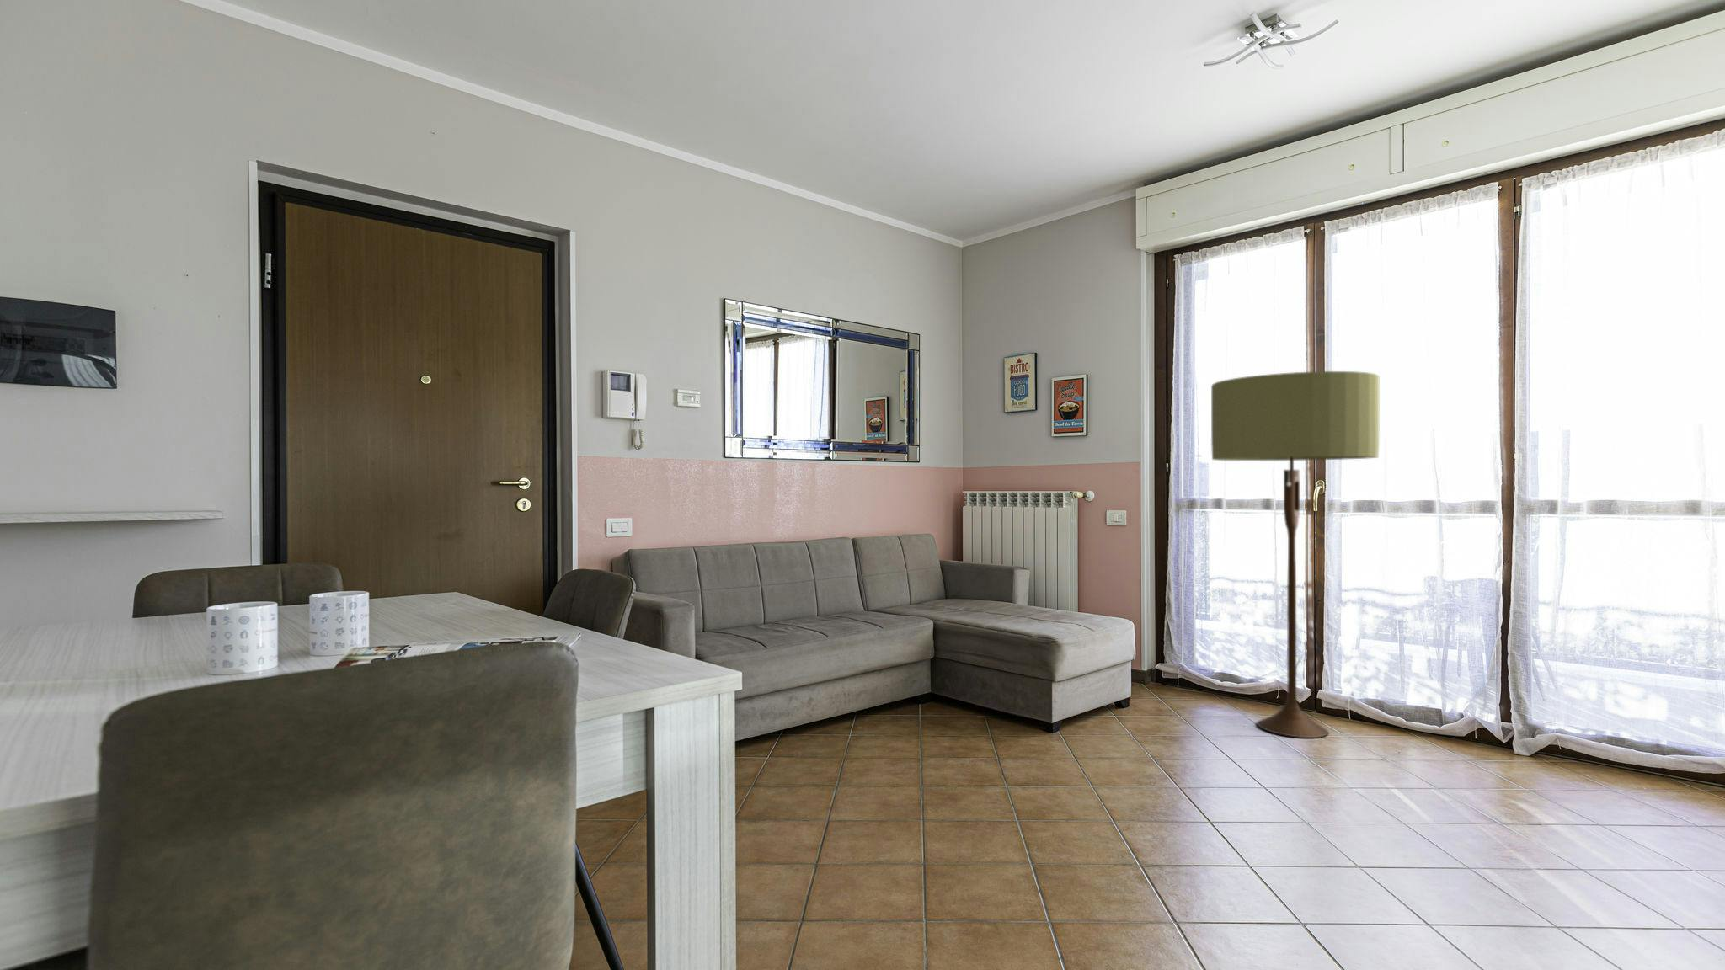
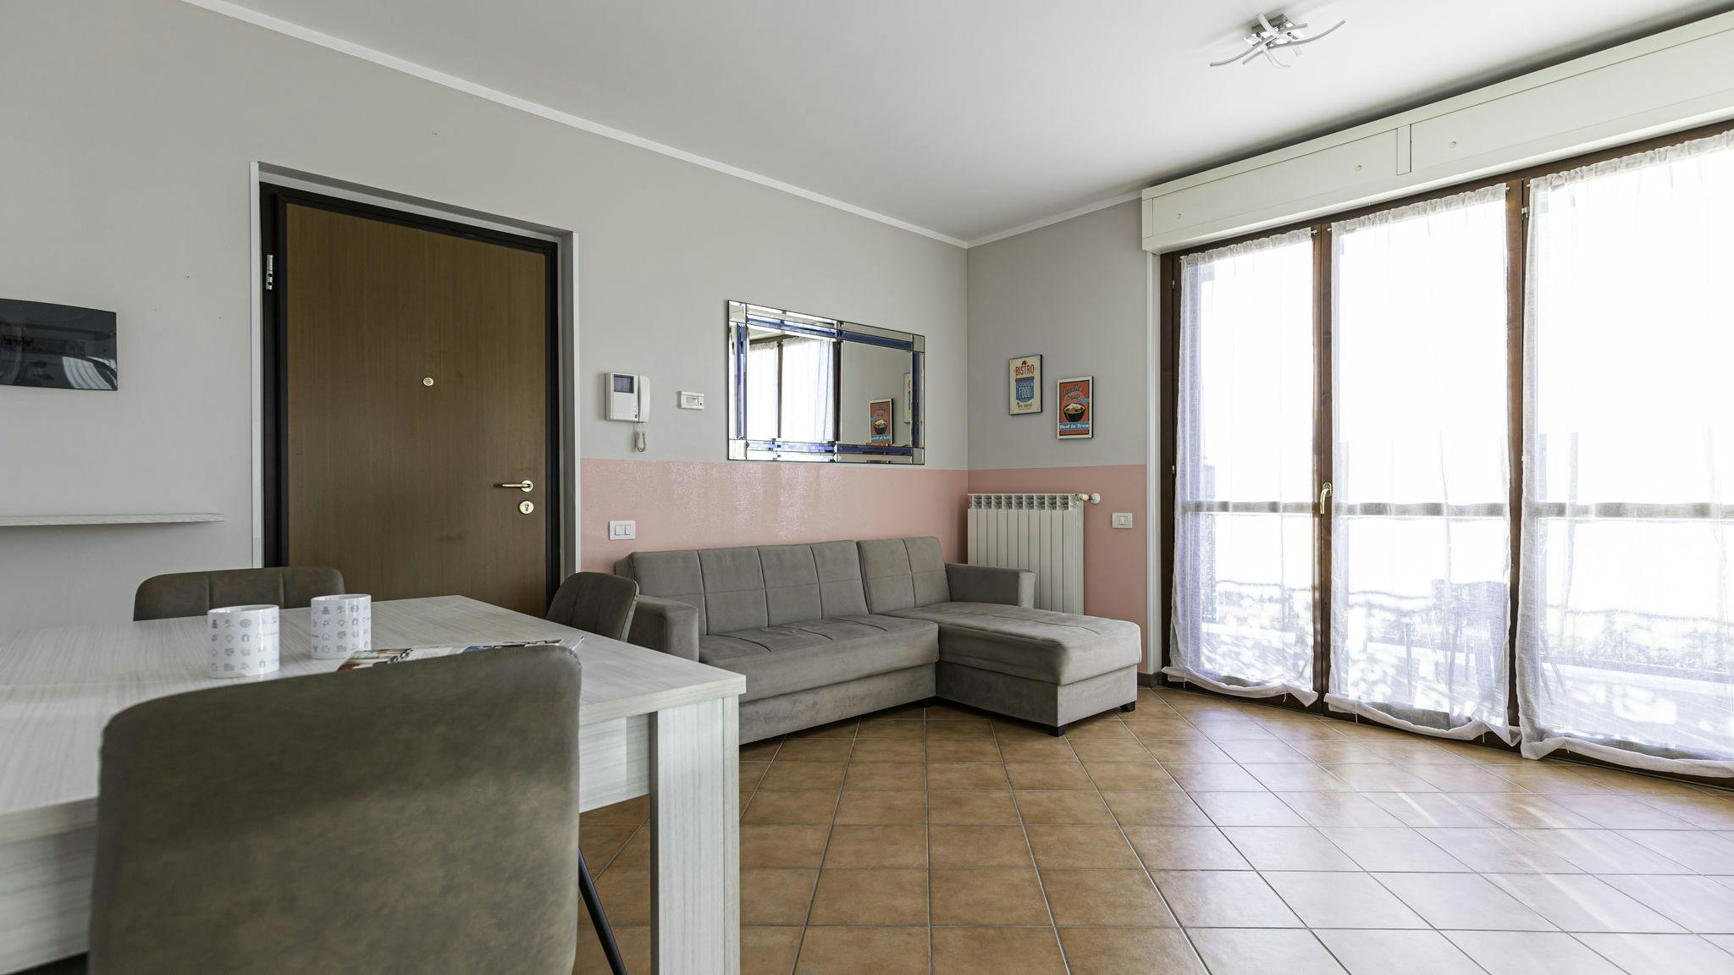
- floor lamp [1211,371,1380,738]
